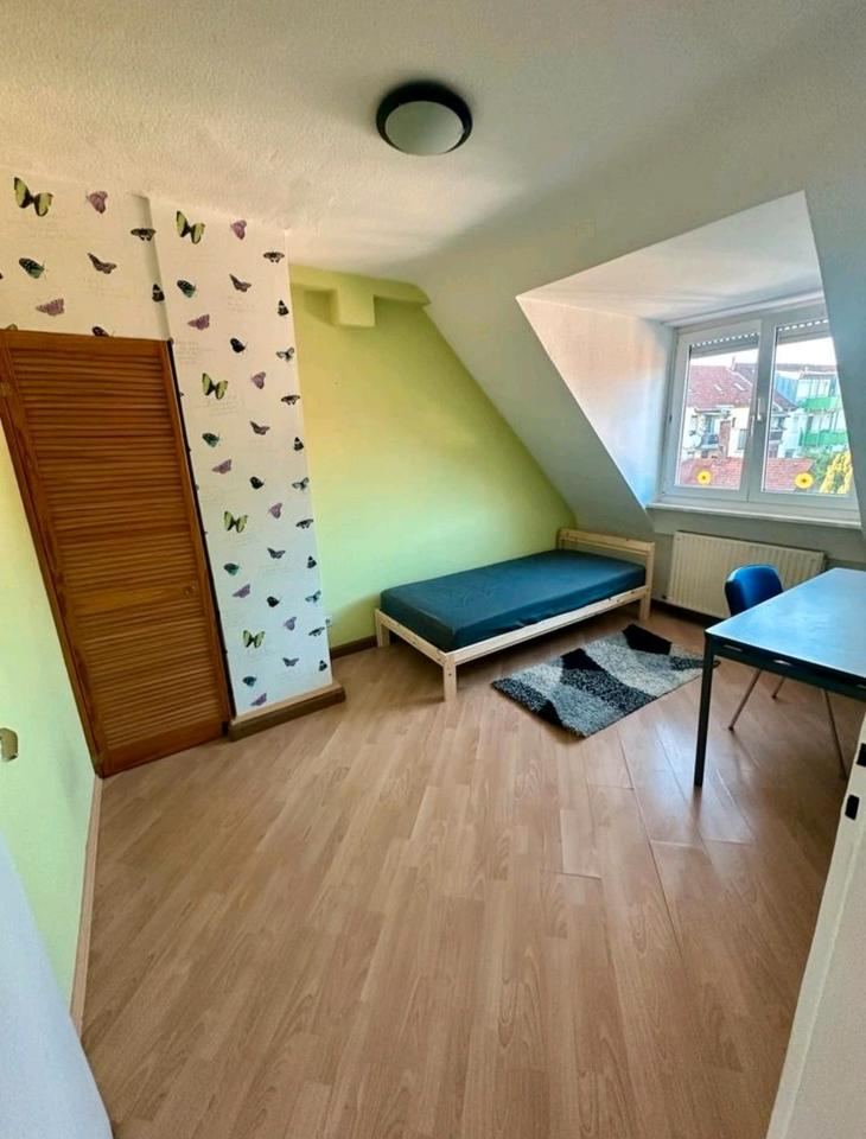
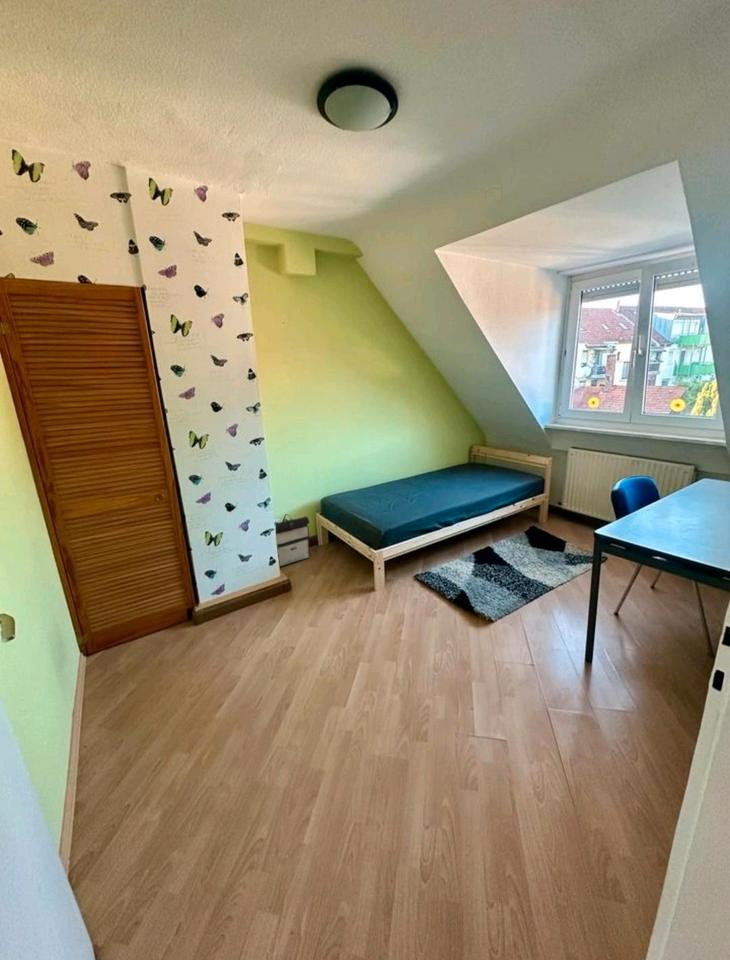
+ backpack [275,513,311,567]
